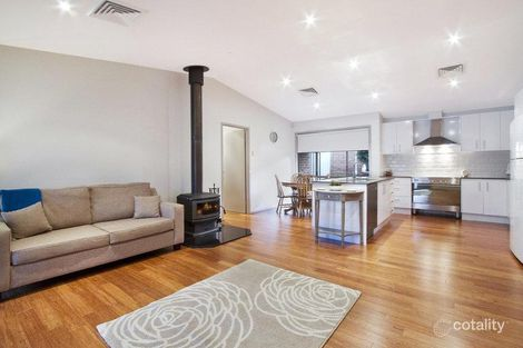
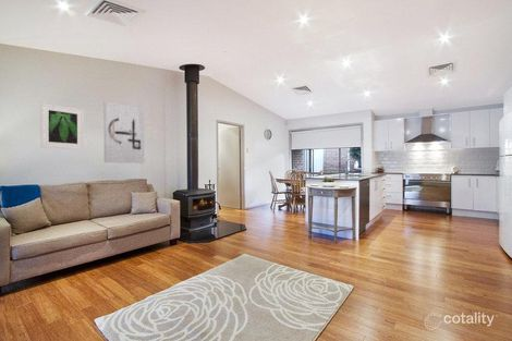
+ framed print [40,102,85,150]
+ wall art [103,100,145,165]
